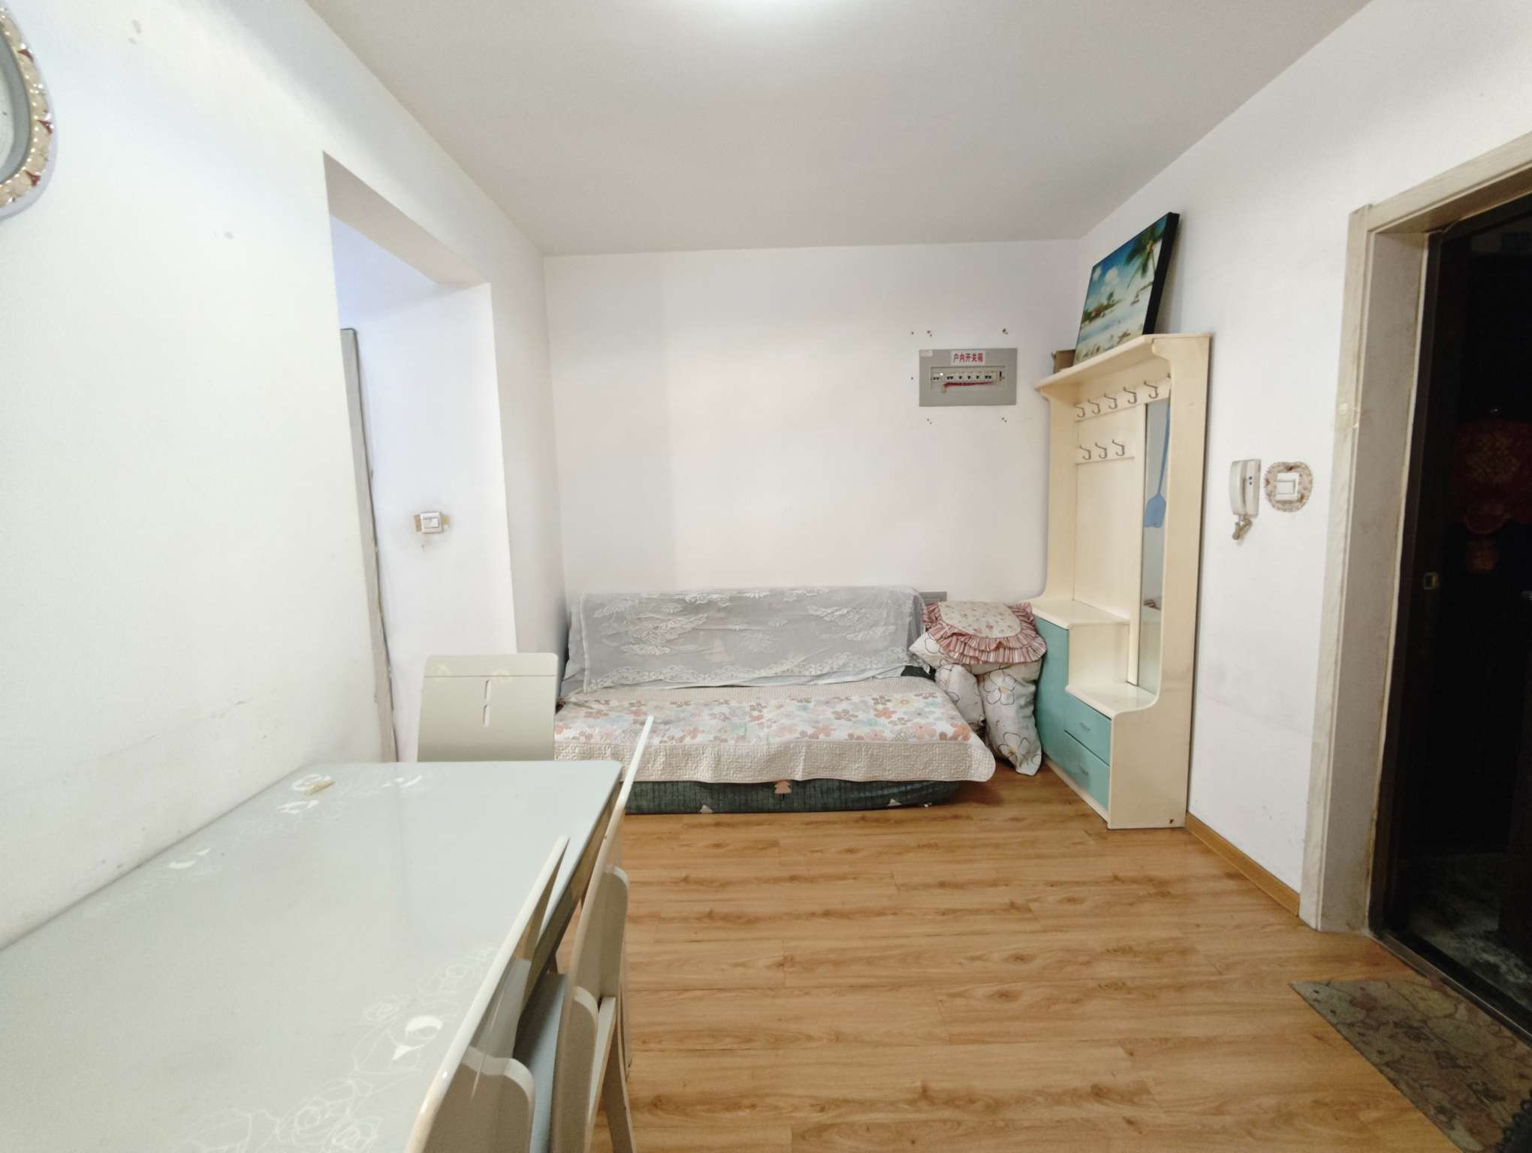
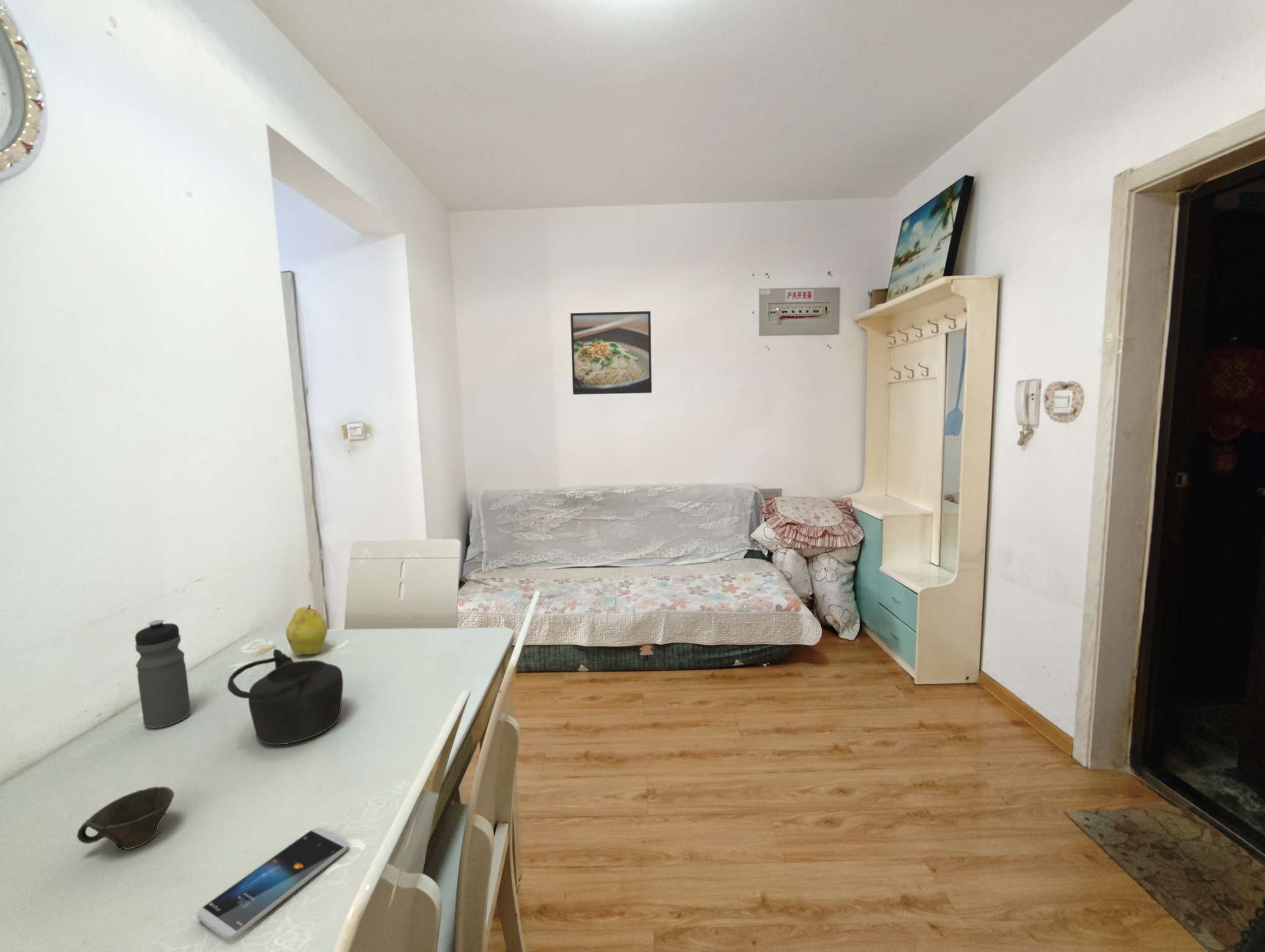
+ smartphone [196,827,349,940]
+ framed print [570,311,652,395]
+ cup [76,786,175,850]
+ teapot [227,648,344,746]
+ fruit [285,604,328,656]
+ water bottle [135,619,192,729]
